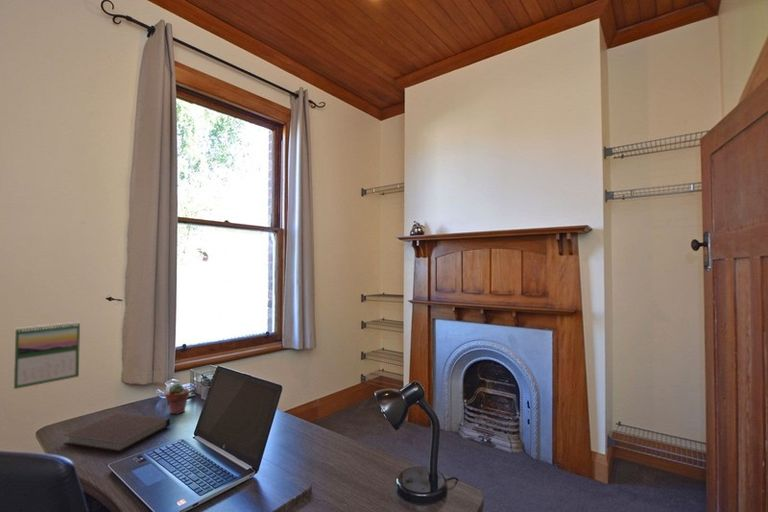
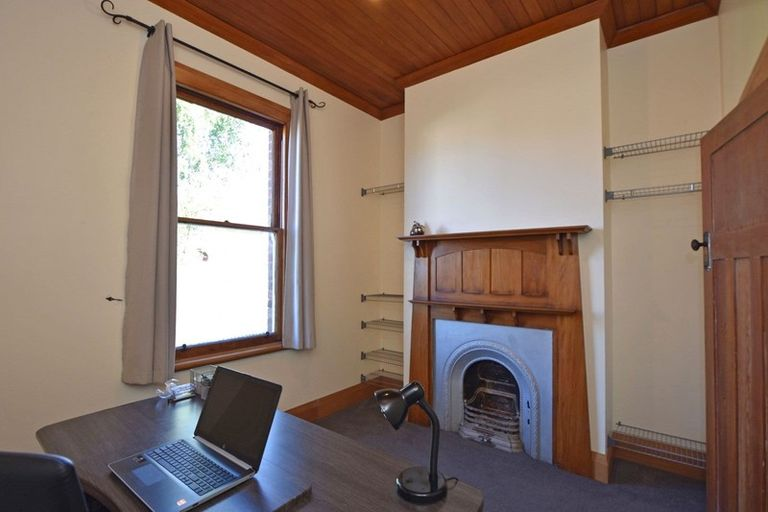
- potted succulent [165,382,191,415]
- notebook [62,412,171,453]
- calendar [13,321,81,390]
